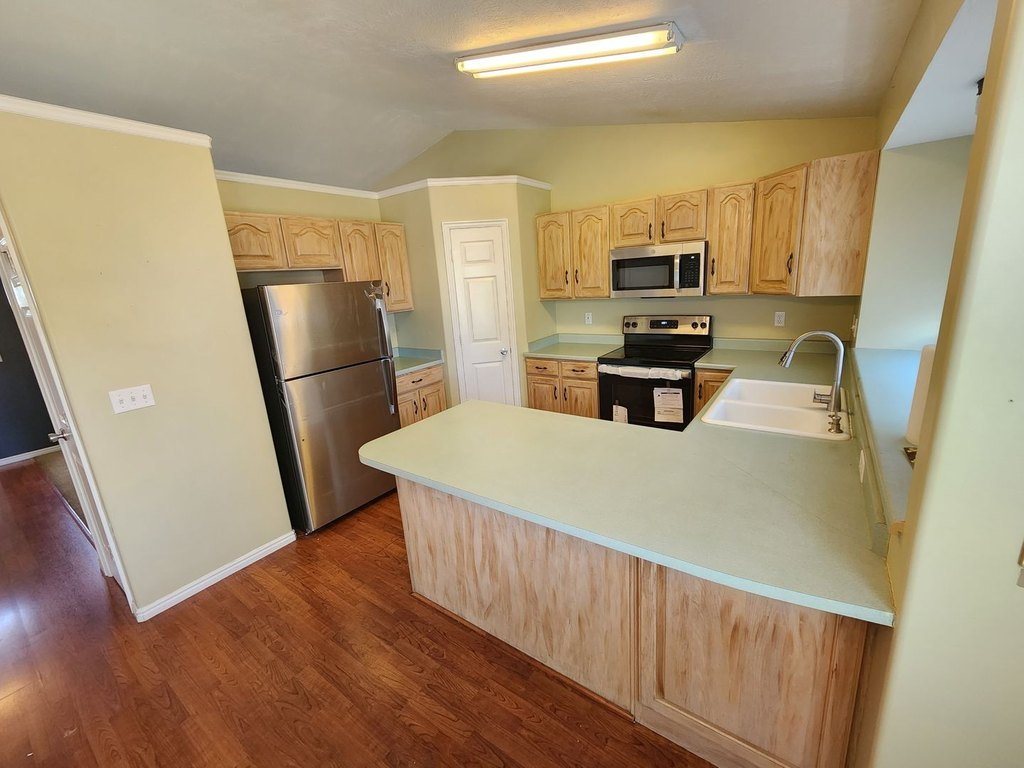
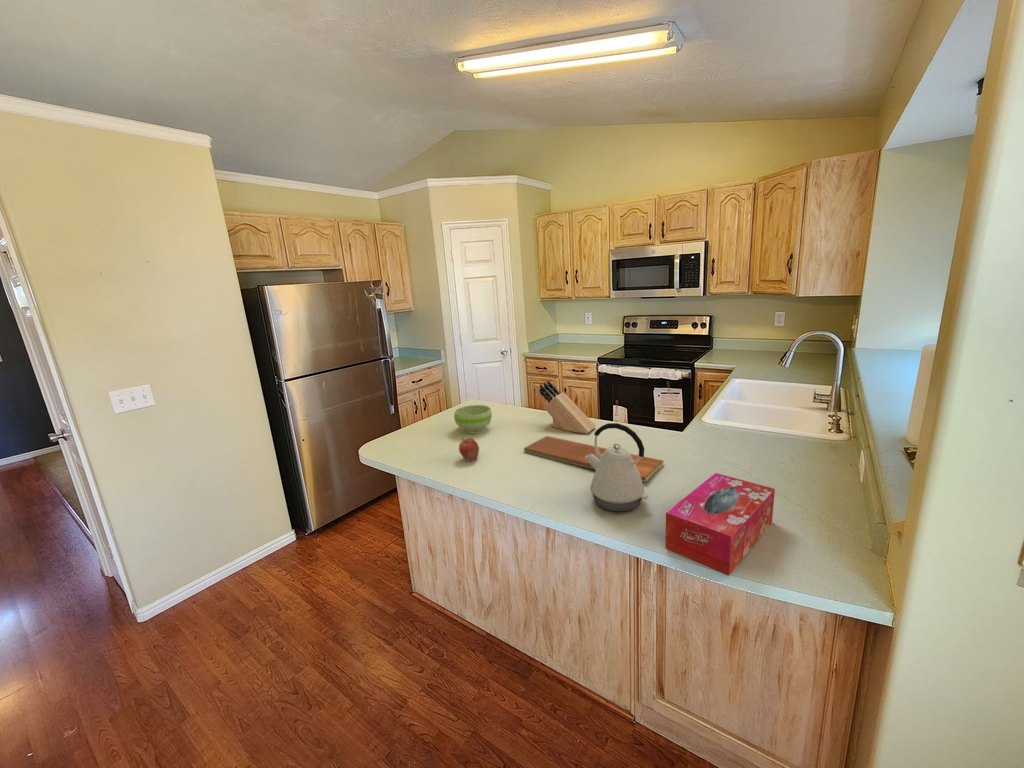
+ tissue box [664,472,776,577]
+ chopping board [523,435,665,483]
+ knife block [539,379,597,435]
+ bowl [453,404,493,435]
+ kettle [585,422,649,512]
+ fruit [458,437,480,462]
